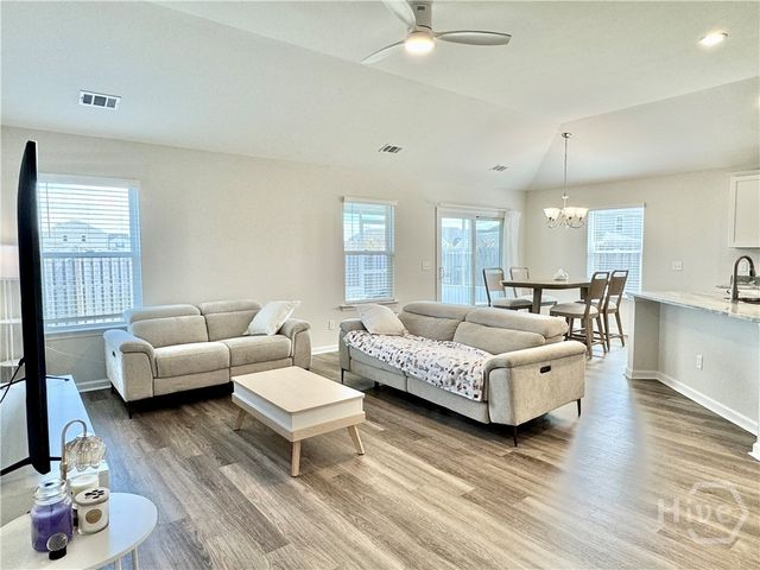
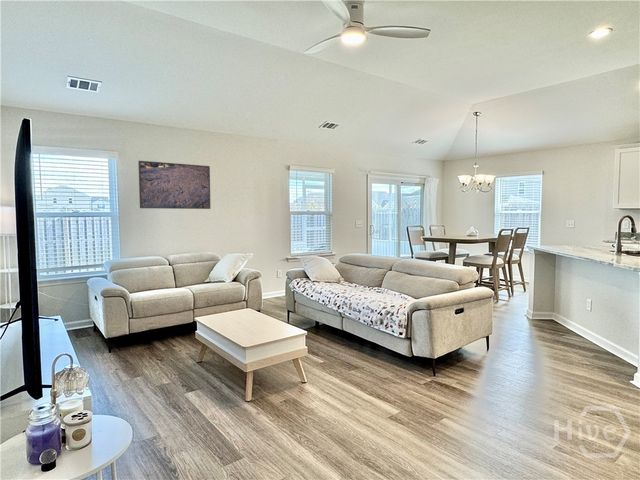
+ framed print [137,160,212,210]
